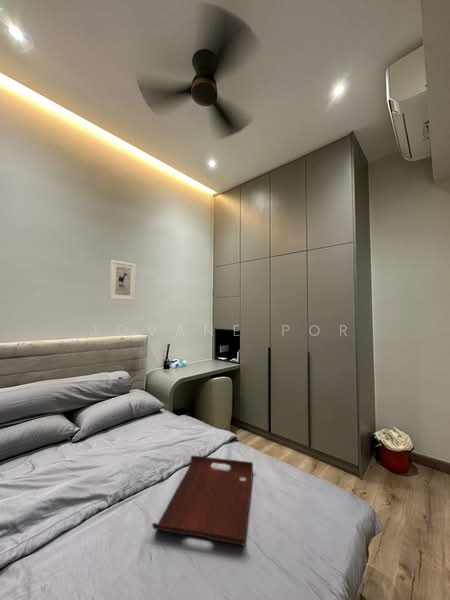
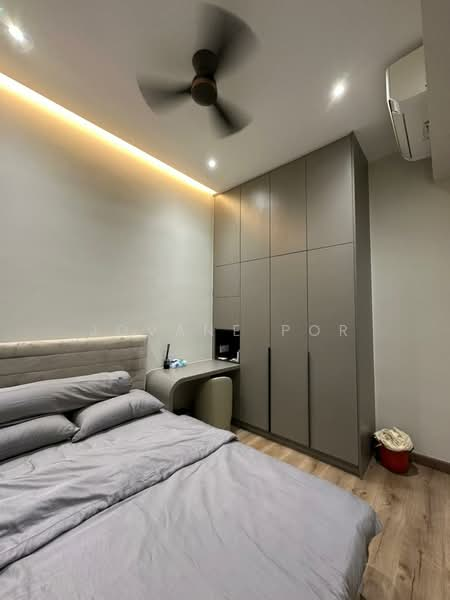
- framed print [108,259,137,302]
- serving tray [151,454,254,547]
